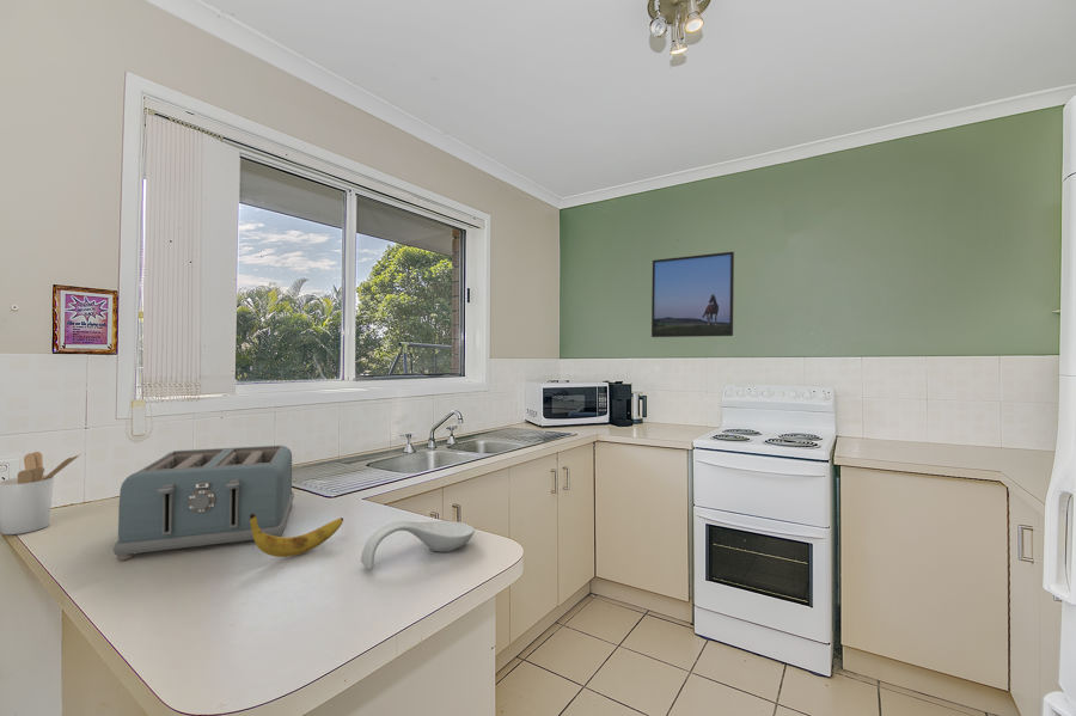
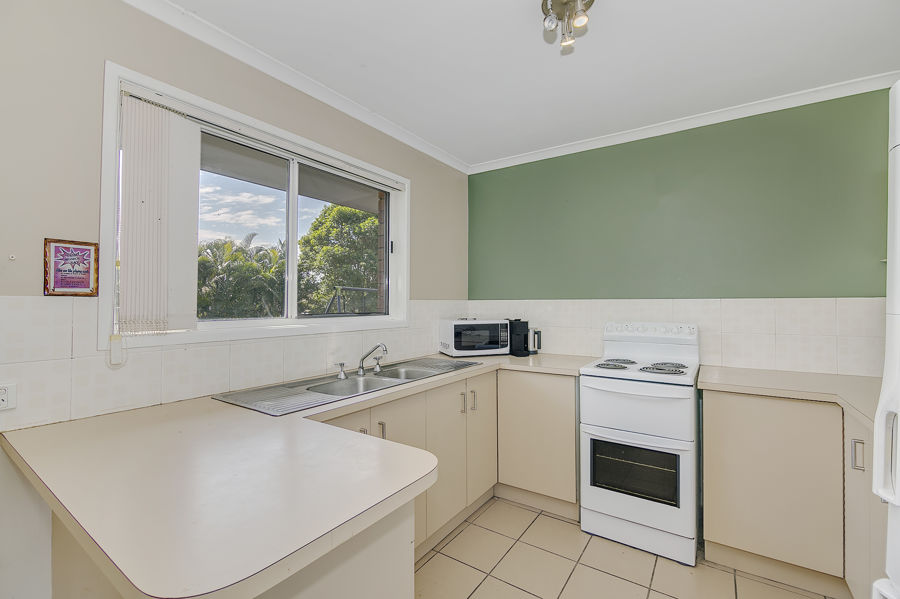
- banana [250,514,344,558]
- toaster [112,445,295,561]
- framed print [650,251,735,338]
- utensil holder [0,451,81,536]
- spoon rest [360,520,476,570]
